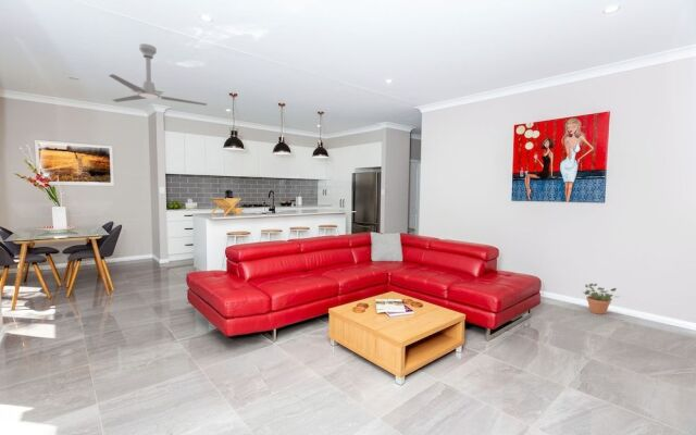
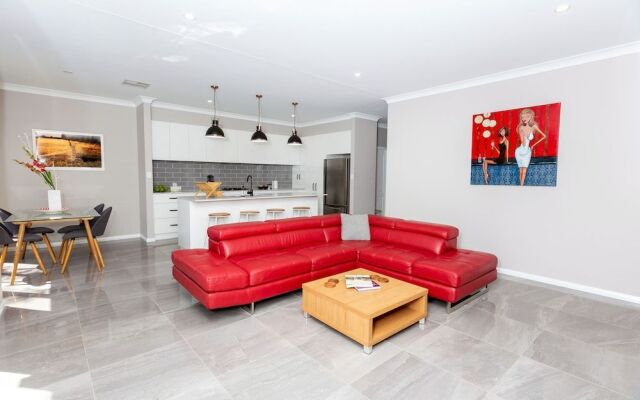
- ceiling fan [108,42,209,107]
- potted plant [581,283,620,315]
